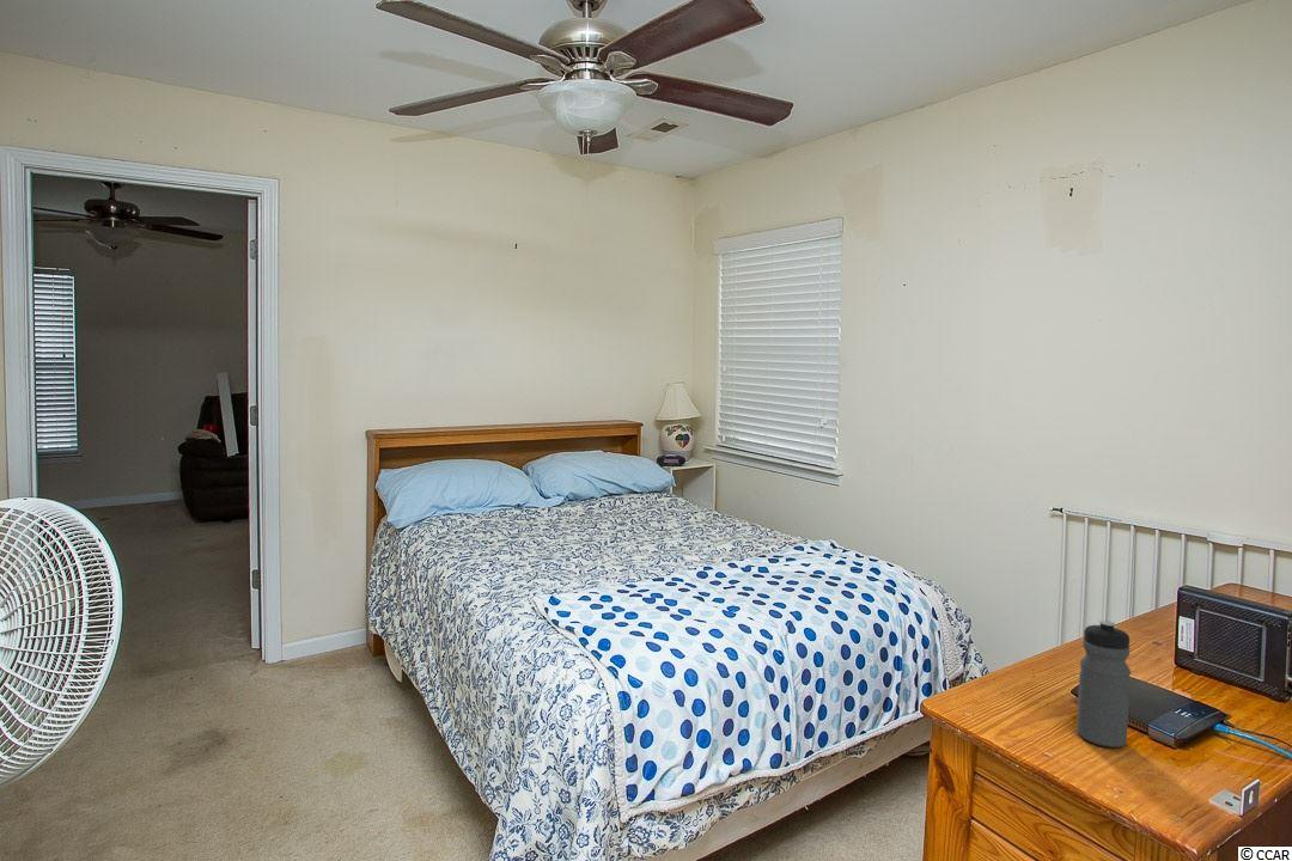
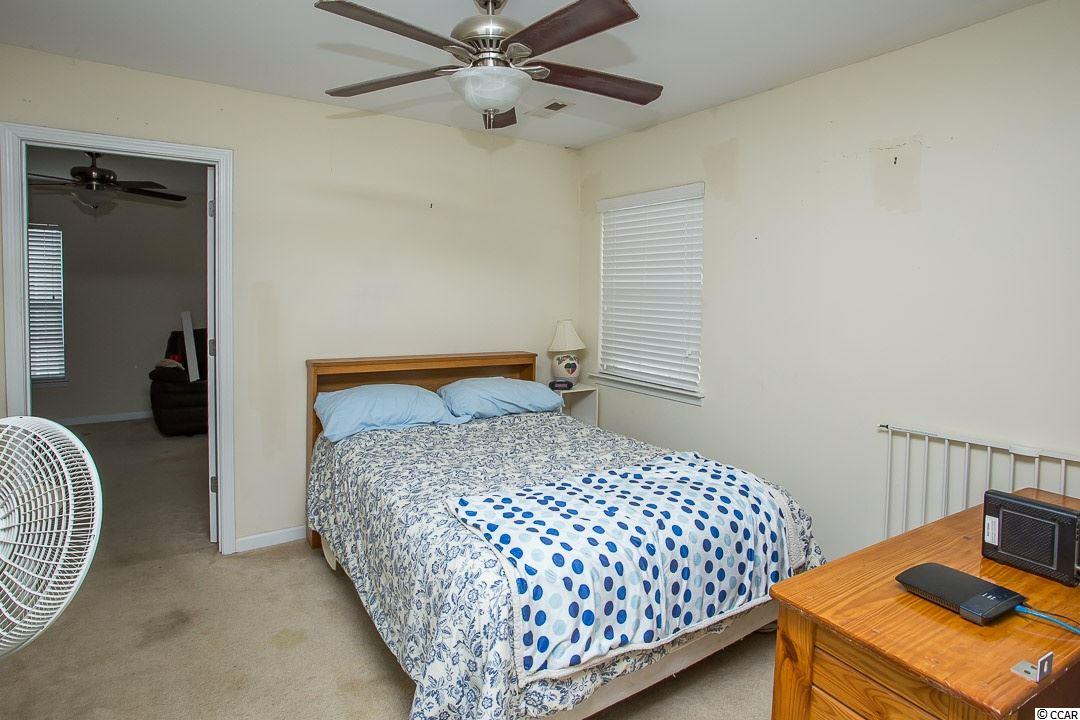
- water bottle [1075,619,1132,749]
